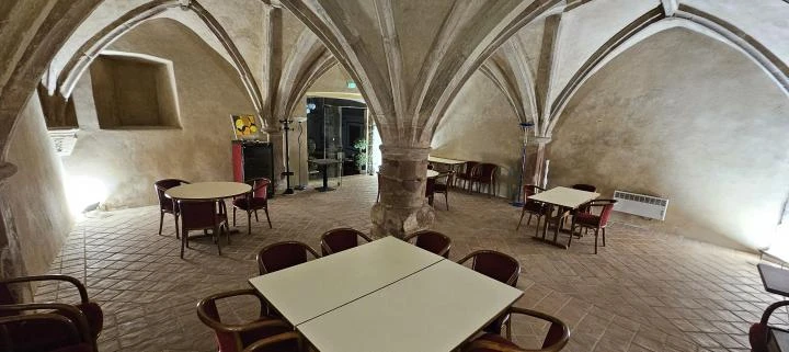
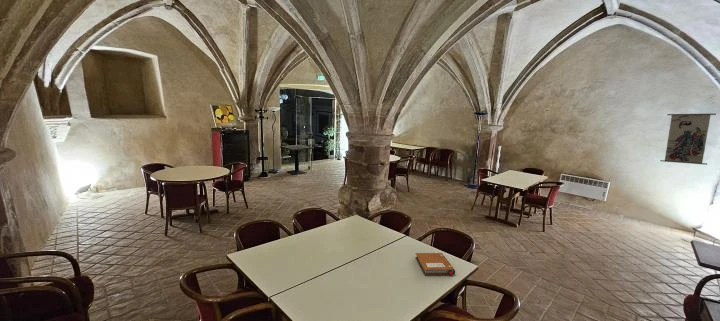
+ notebook [415,252,456,276]
+ wall scroll [659,109,717,166]
